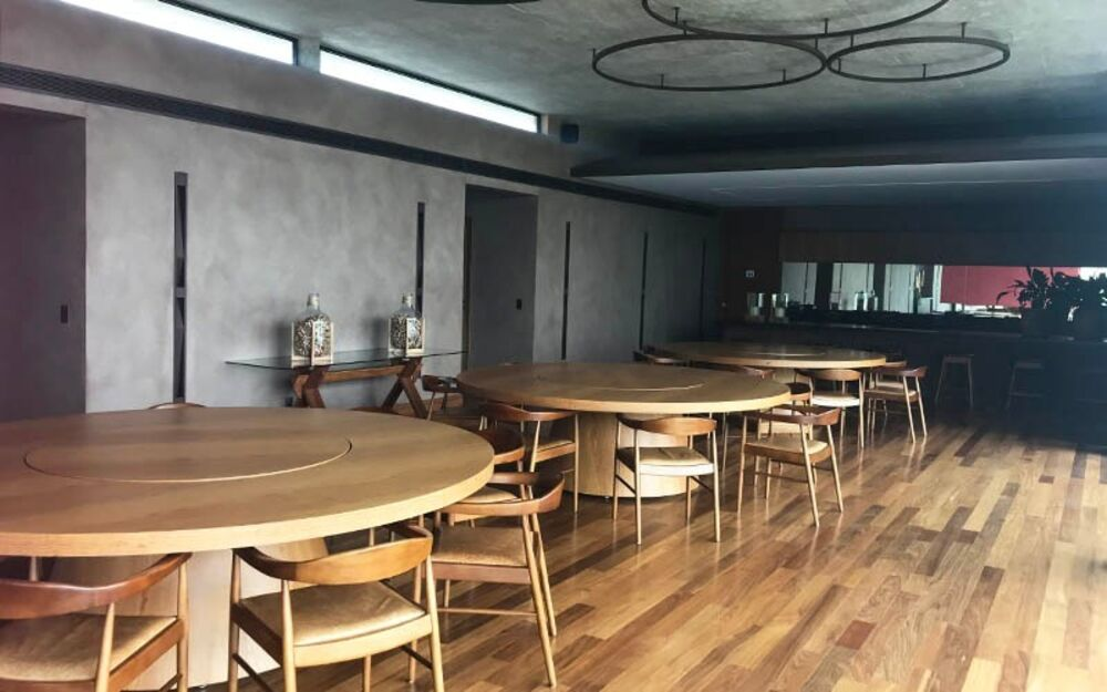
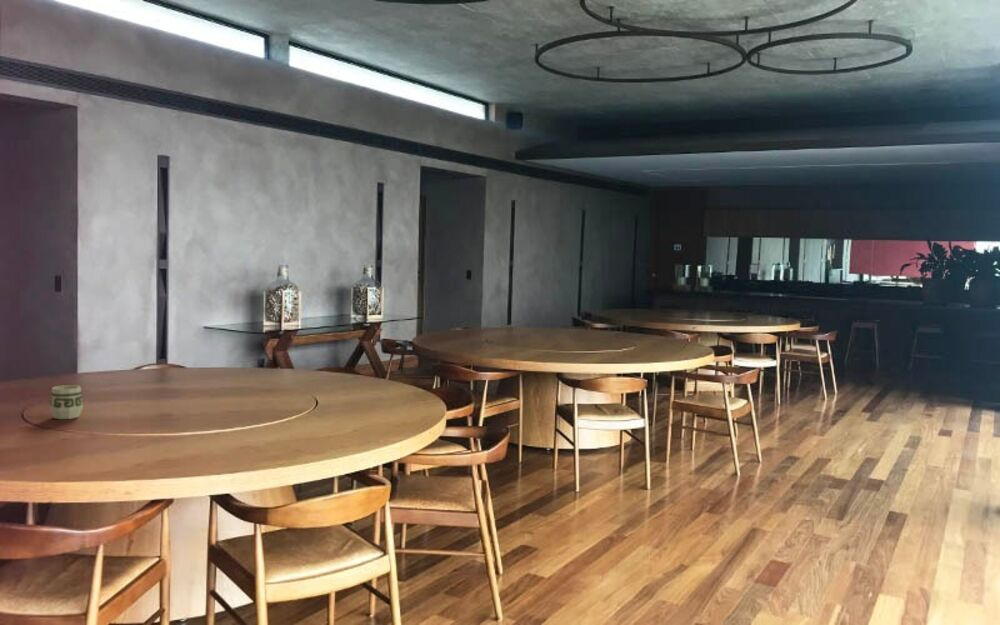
+ cup [49,384,84,420]
